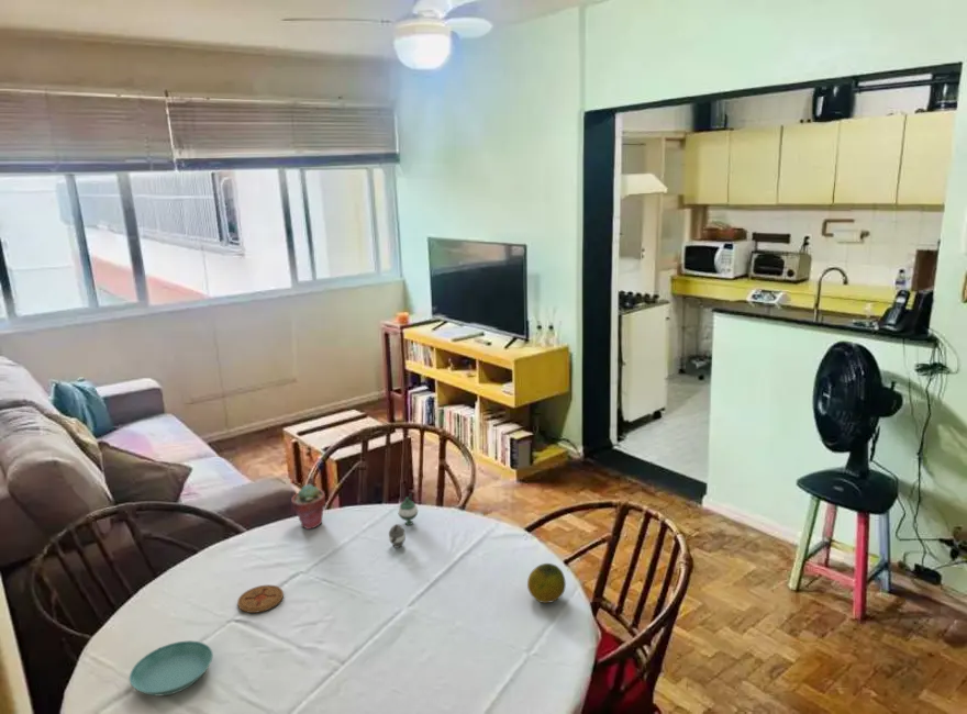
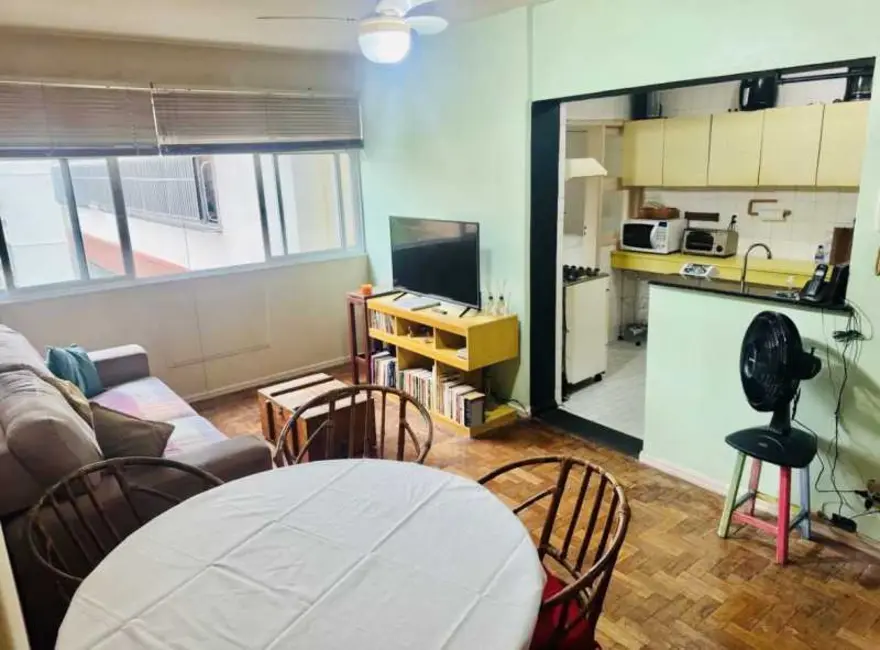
- fruit [526,562,567,604]
- teapot [388,492,419,549]
- saucer [129,639,214,698]
- coaster [236,584,285,614]
- potted succulent [290,483,326,531]
